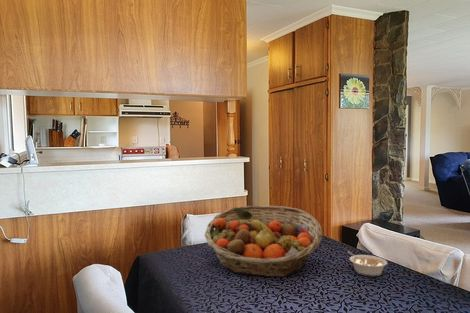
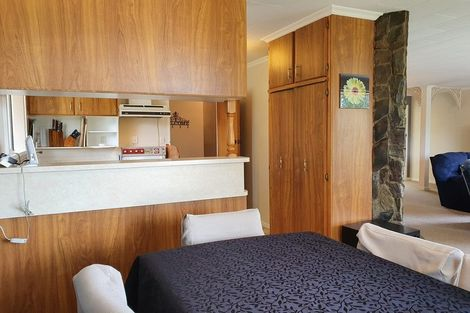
- fruit basket [204,205,323,278]
- legume [346,250,388,277]
